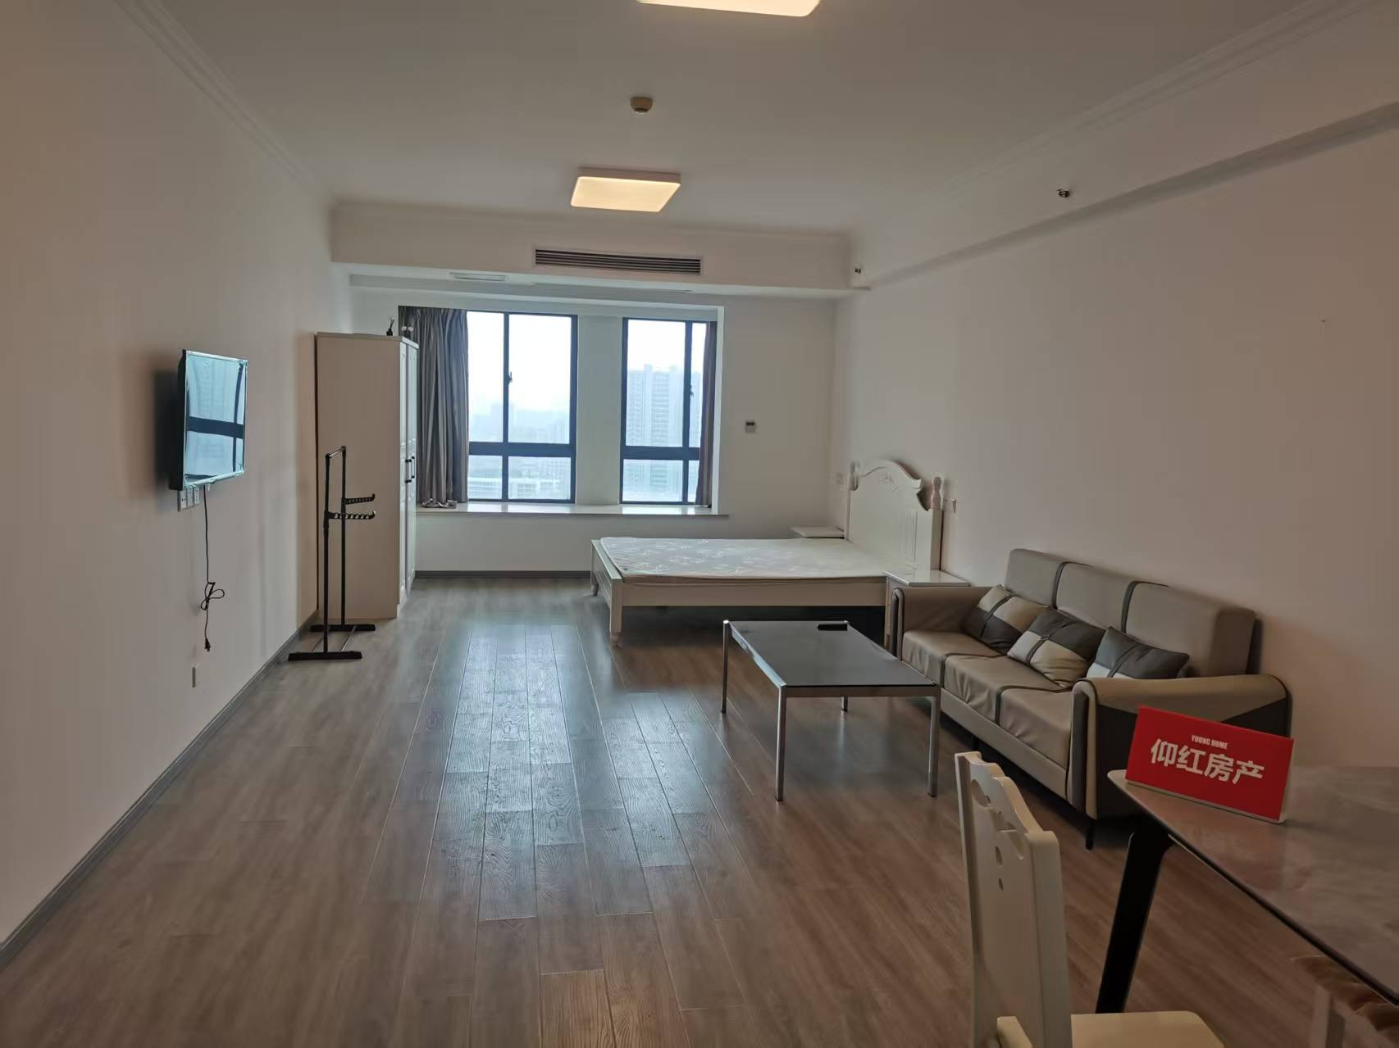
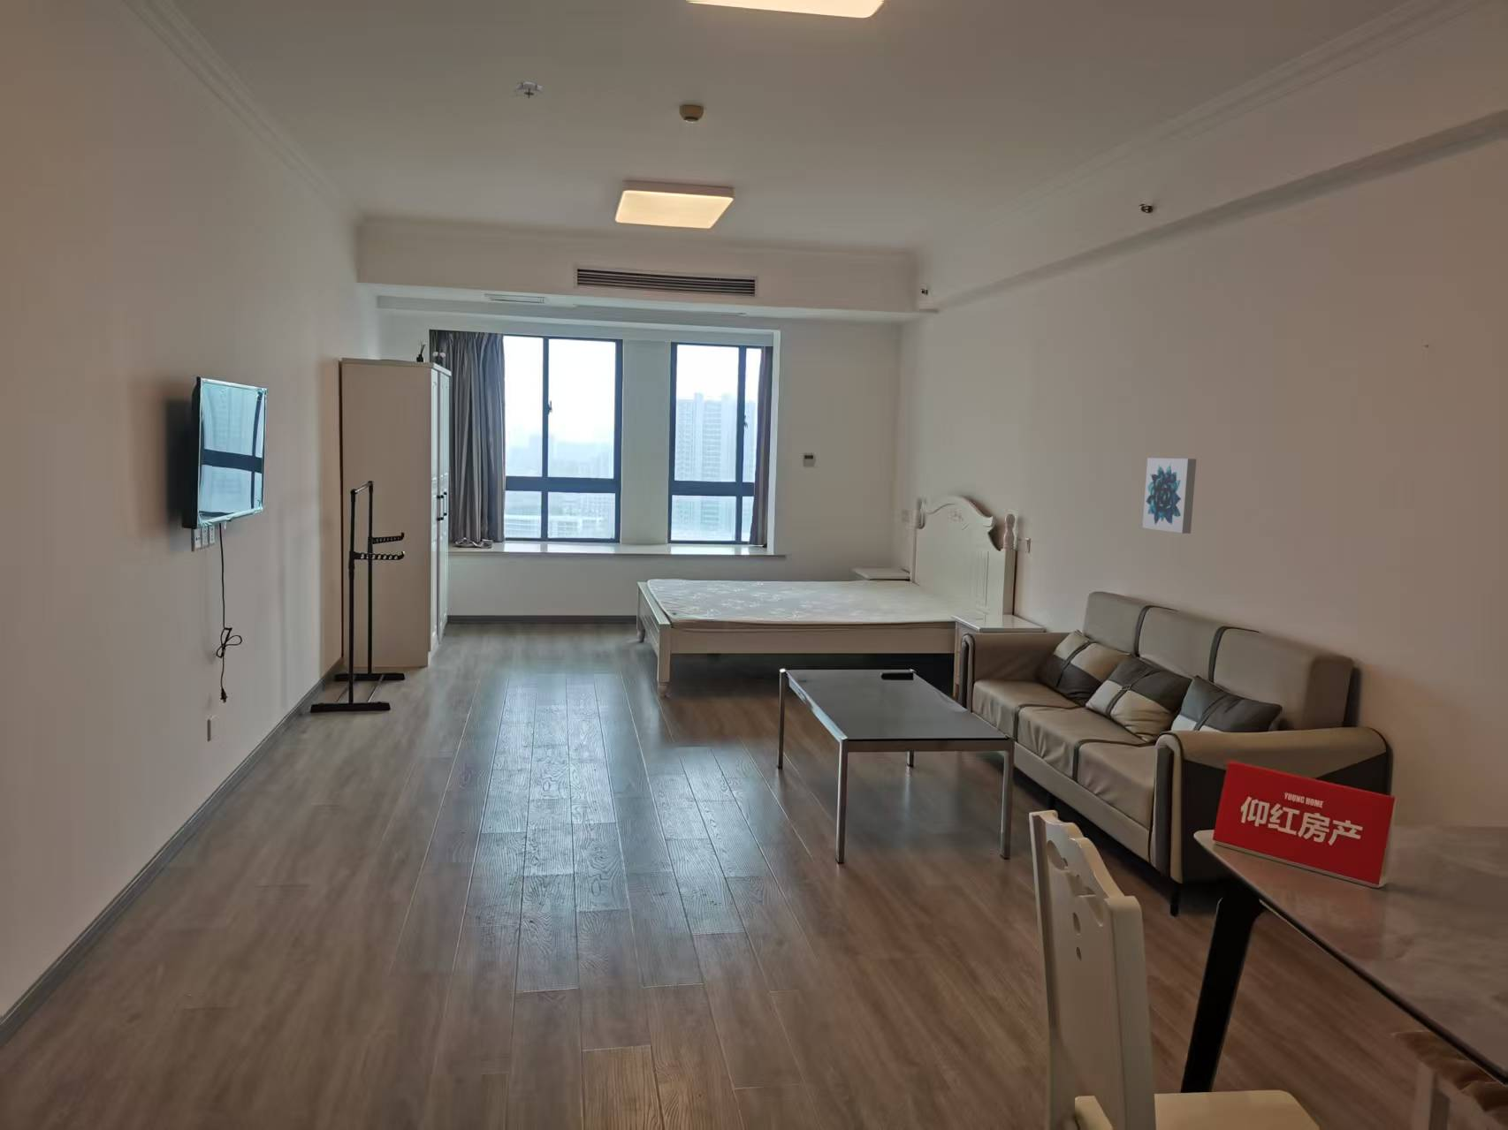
+ smoke detector [511,81,545,99]
+ wall art [1142,457,1197,534]
